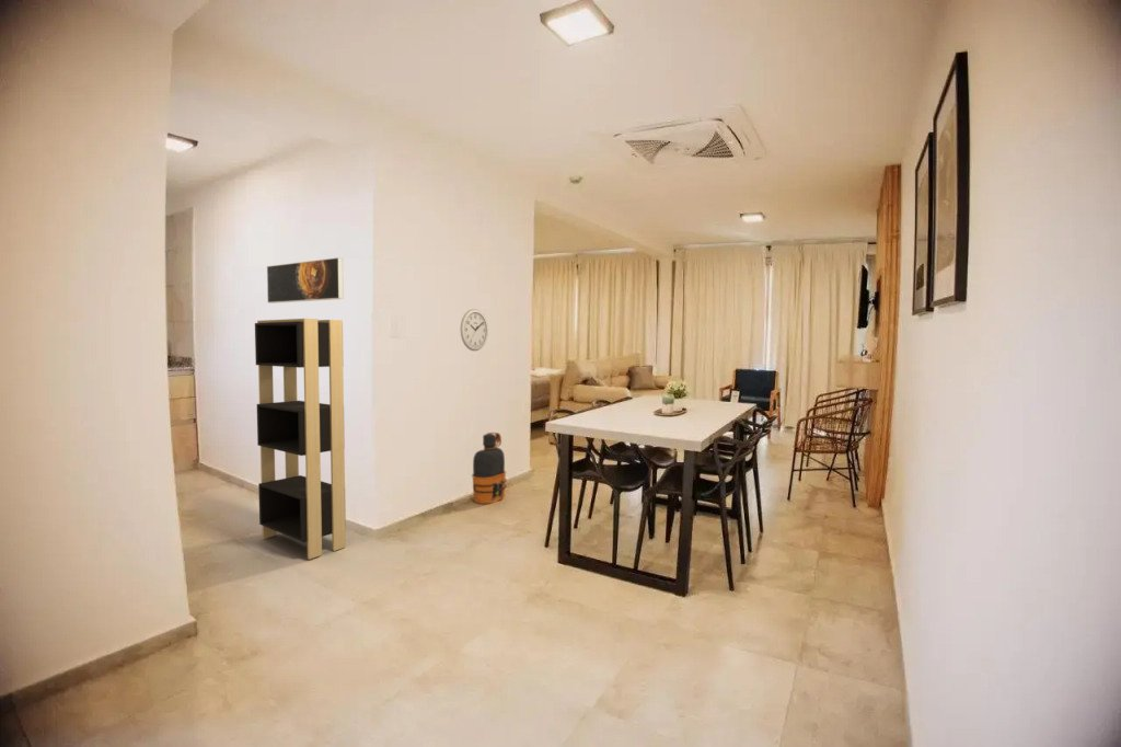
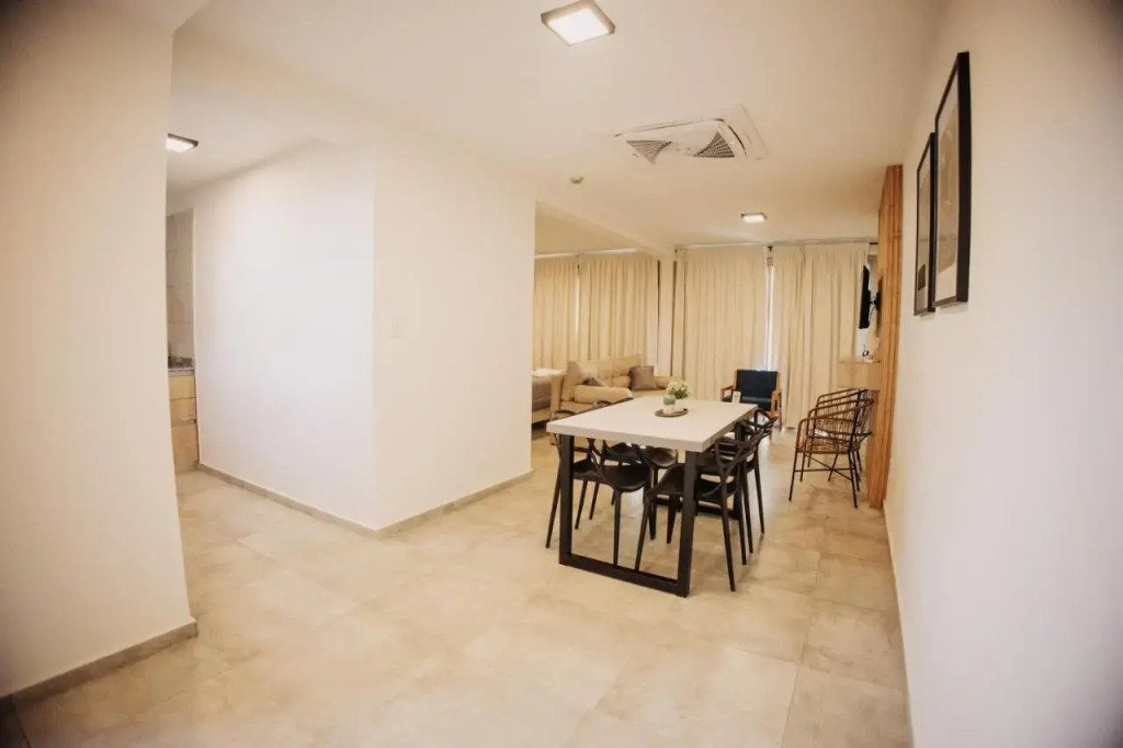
- shelving unit [254,318,347,561]
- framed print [266,256,345,304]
- wall clock [459,308,489,352]
- water bottle [471,432,508,505]
